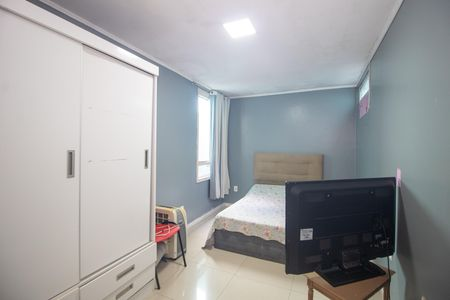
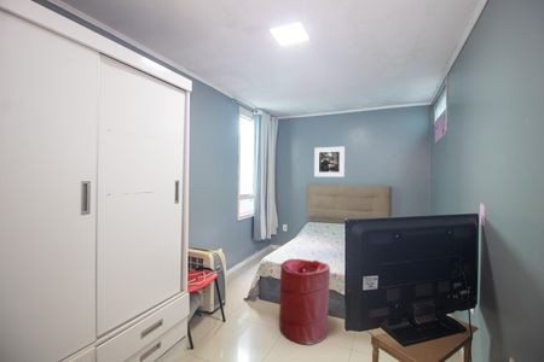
+ laundry hamper [278,258,331,346]
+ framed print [313,146,346,179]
